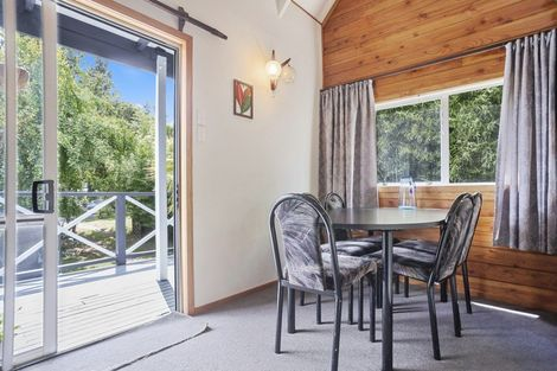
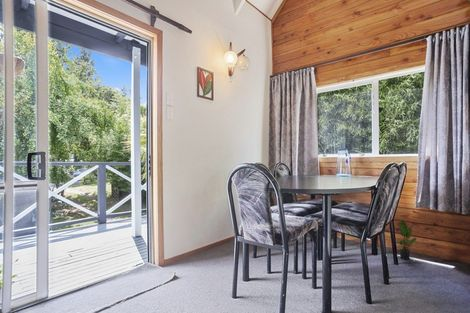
+ potted plant [394,219,417,260]
